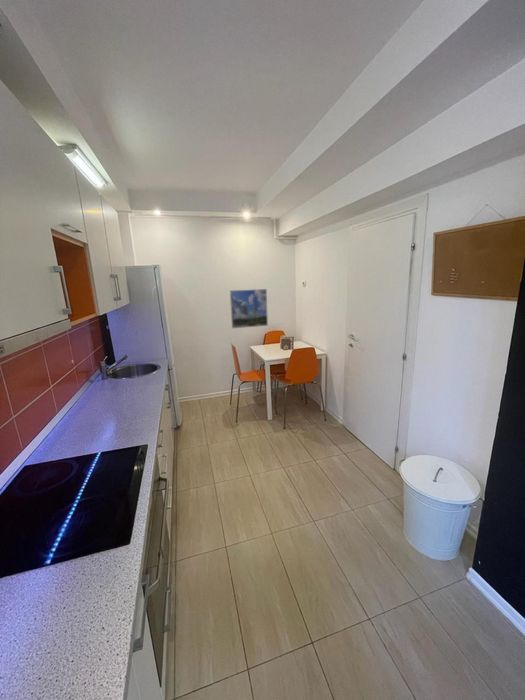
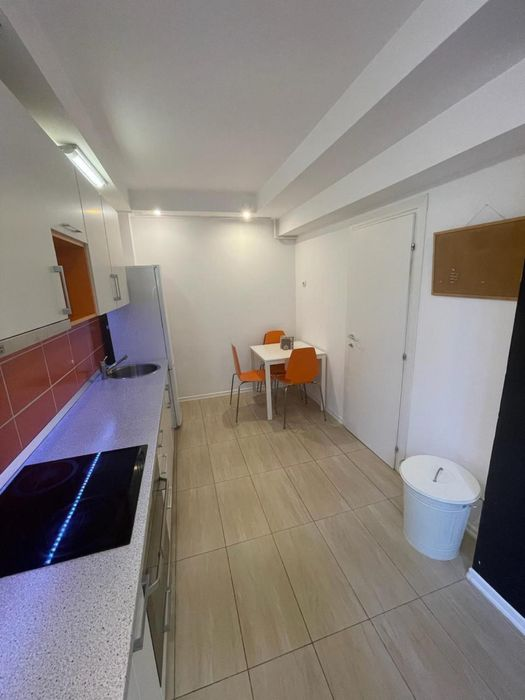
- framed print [229,288,269,329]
